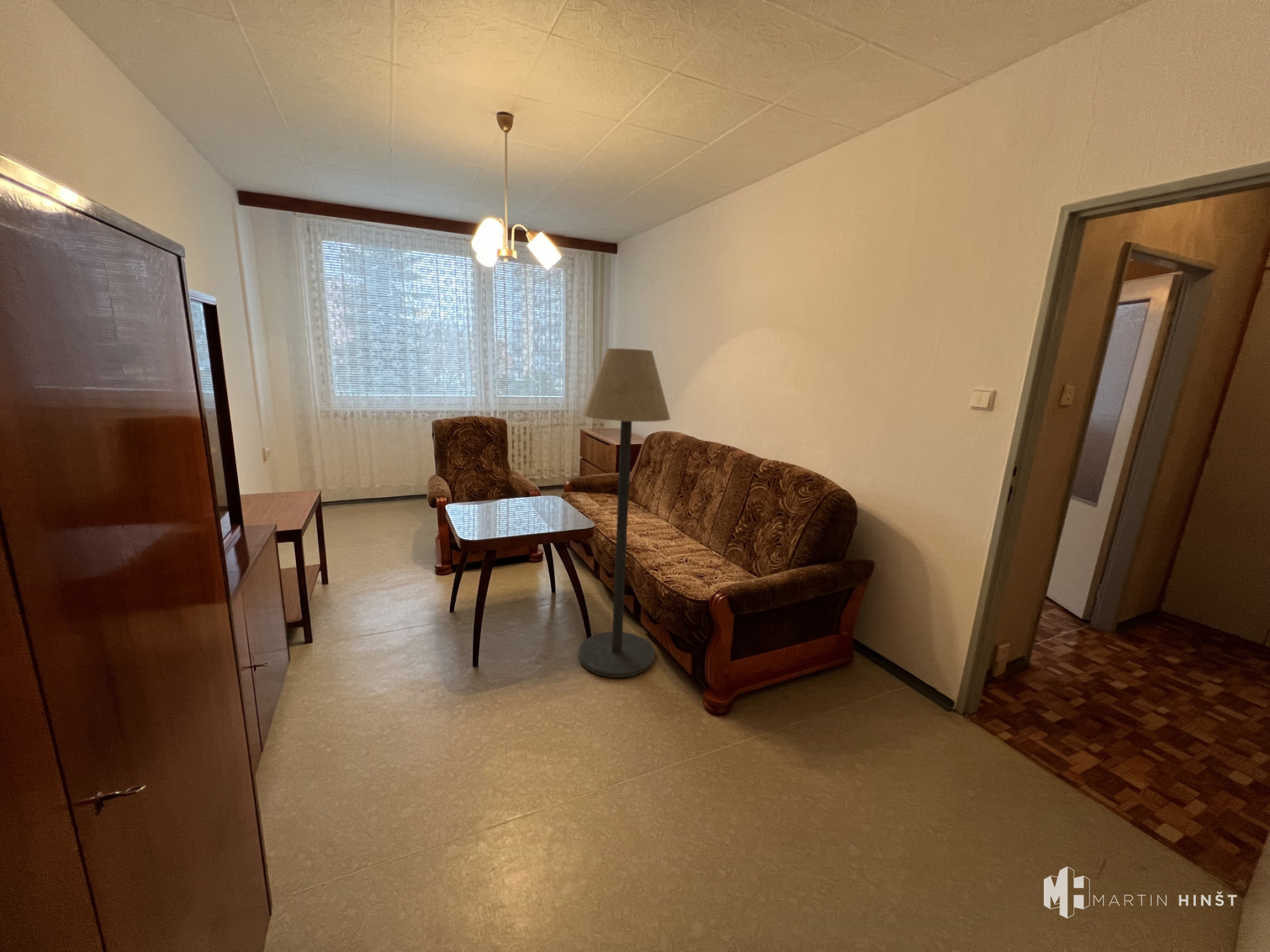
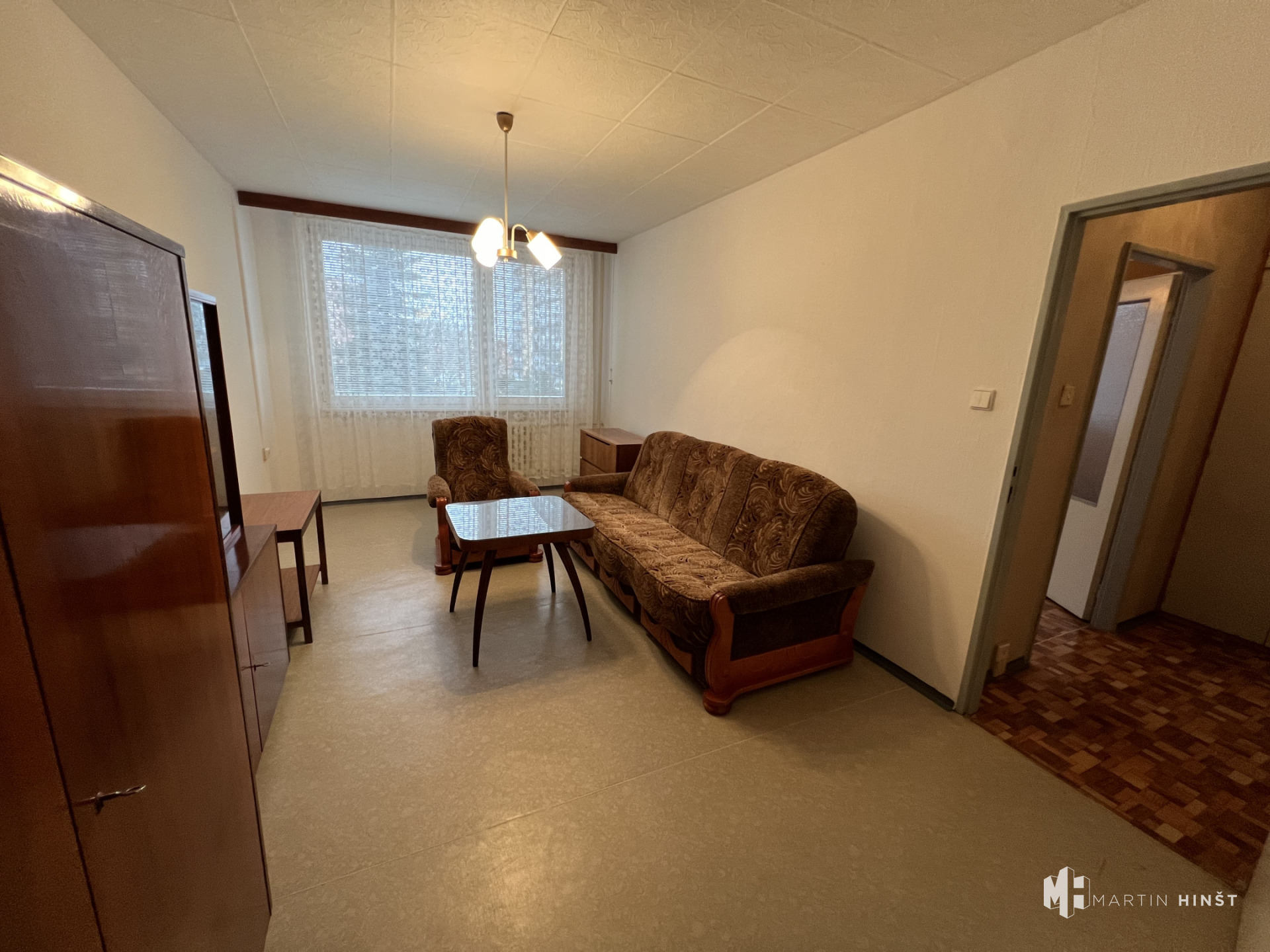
- floor lamp [577,348,671,678]
